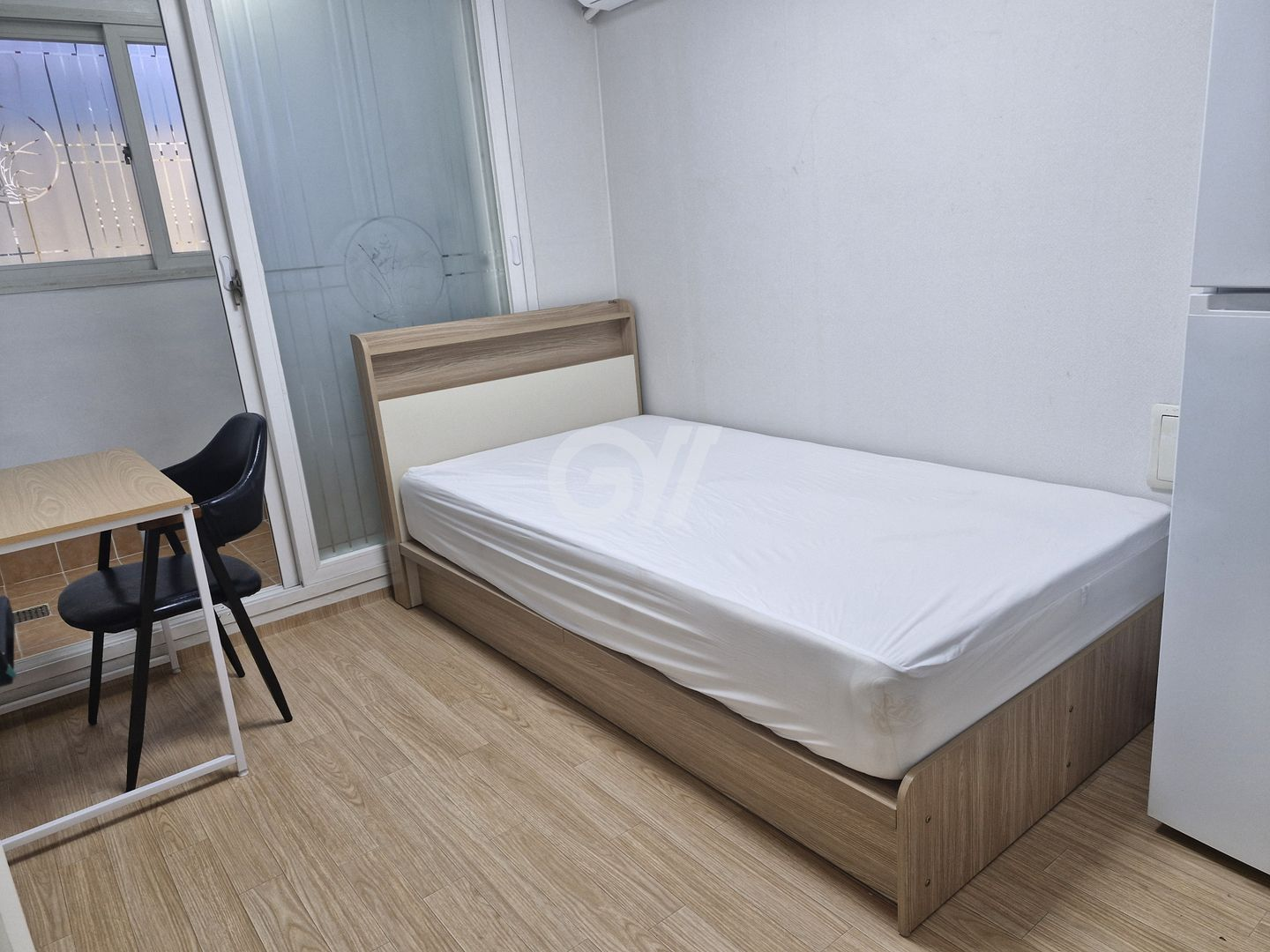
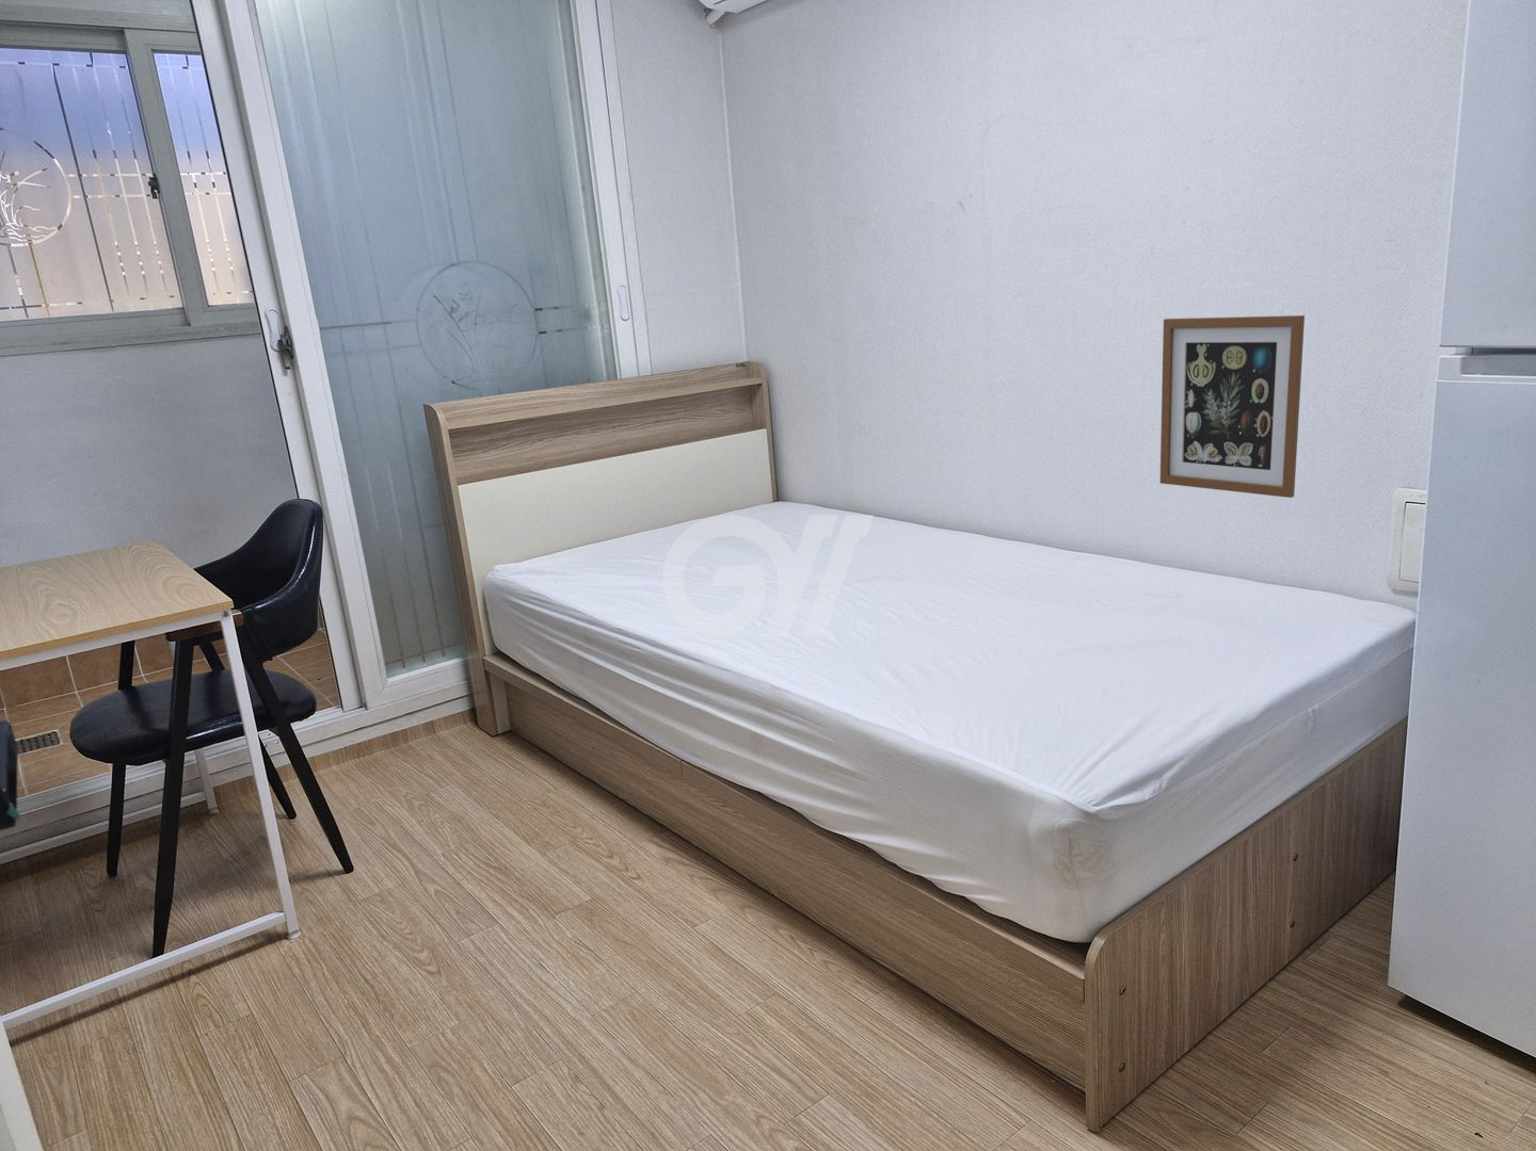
+ wall art [1160,314,1306,499]
